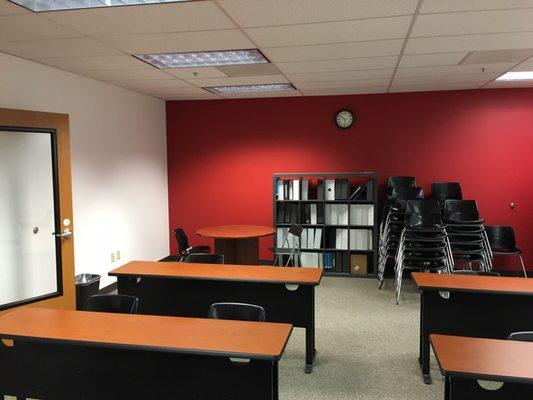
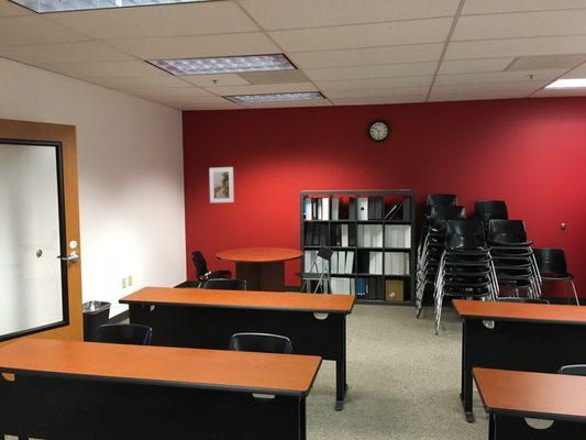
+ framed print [208,166,235,204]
